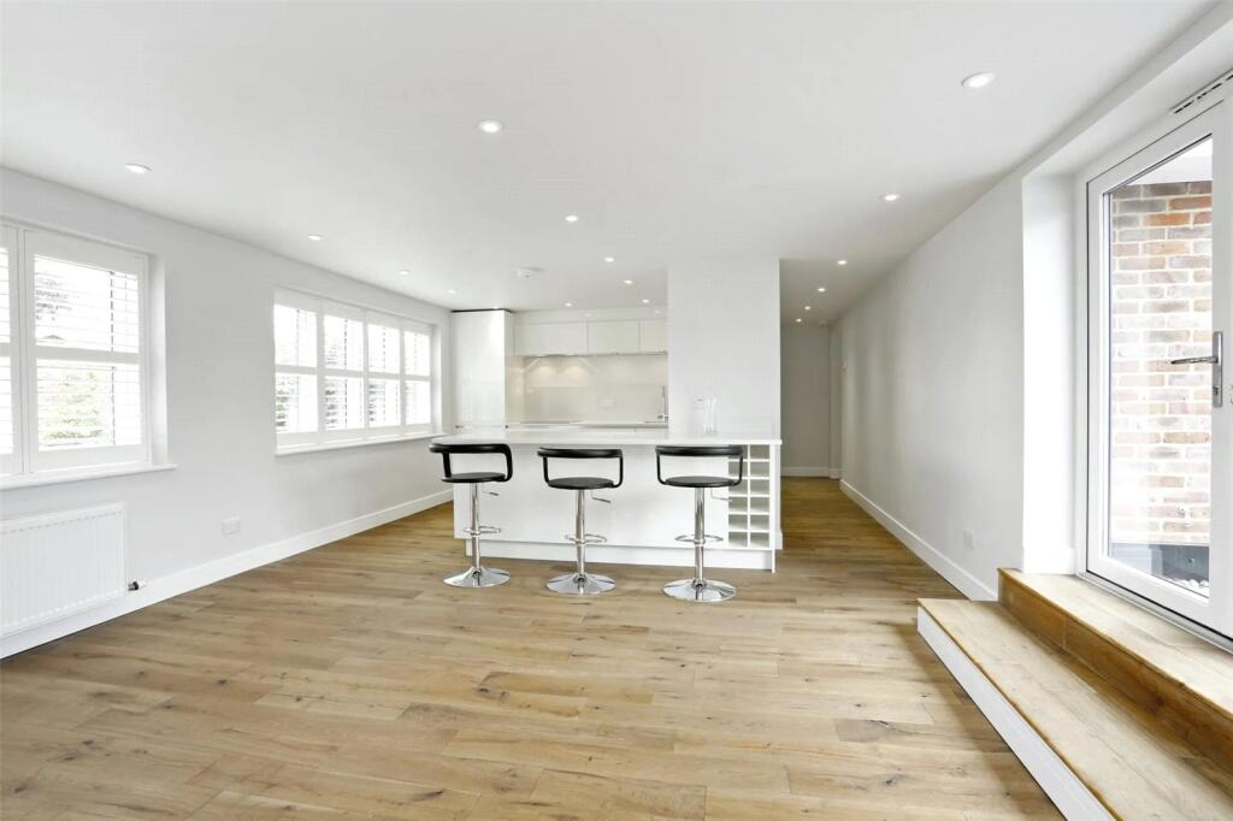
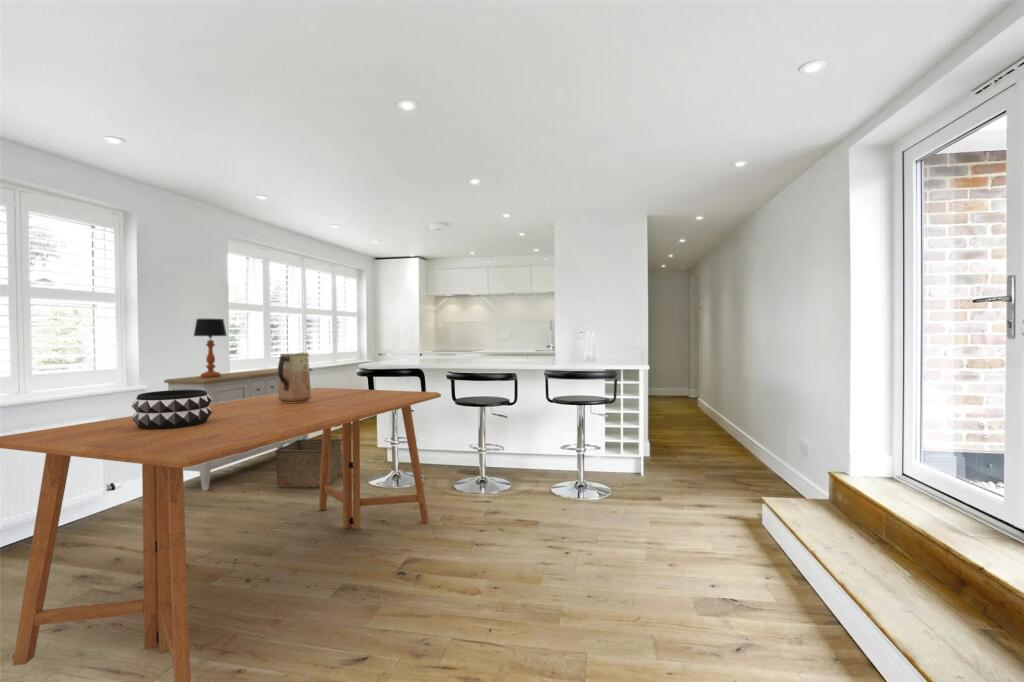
+ dining table [0,387,442,682]
+ storage bin [274,438,343,489]
+ sideboard [163,367,314,492]
+ table lamp [193,318,228,378]
+ decorative bowl [131,390,212,429]
+ vase [277,352,312,403]
